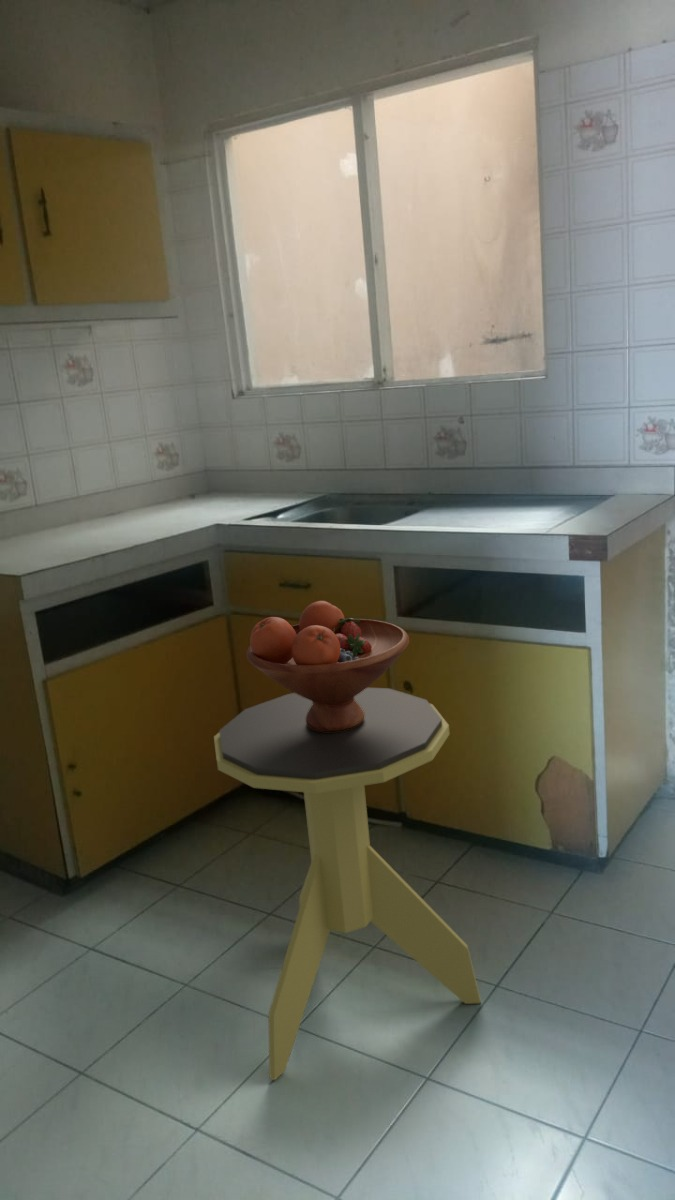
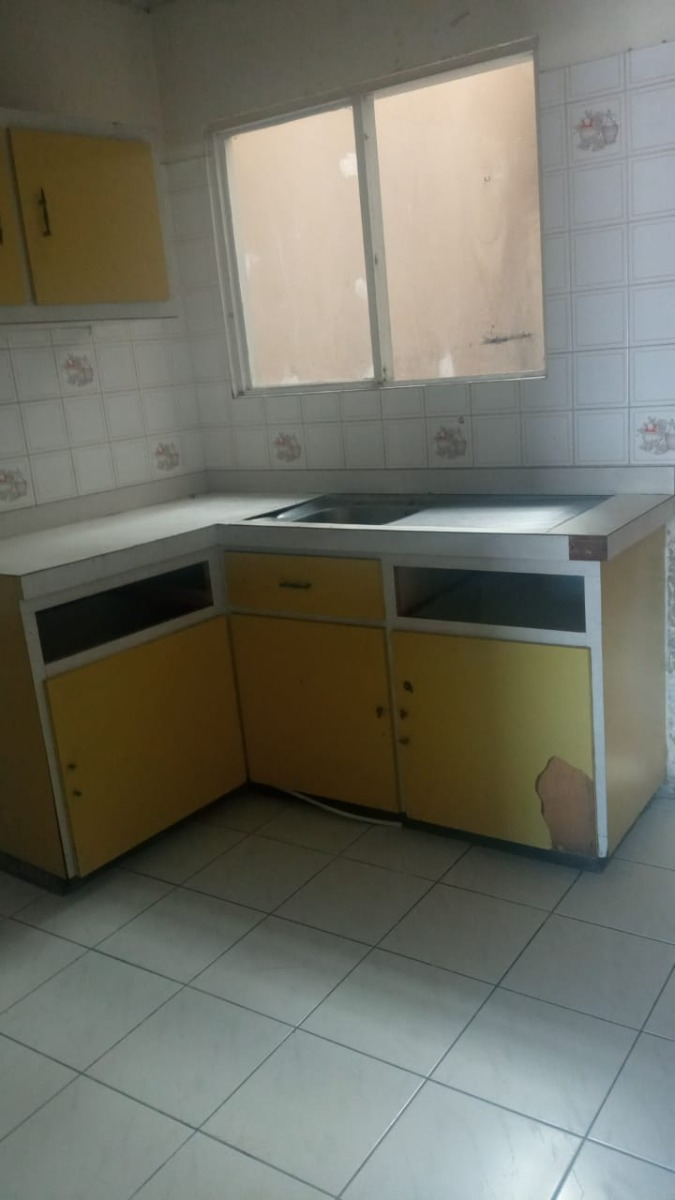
- side table [213,687,482,1081]
- fruit bowl [246,600,410,732]
